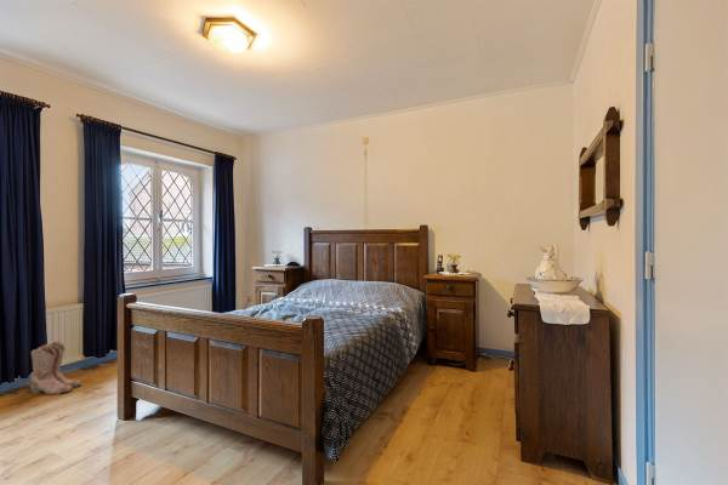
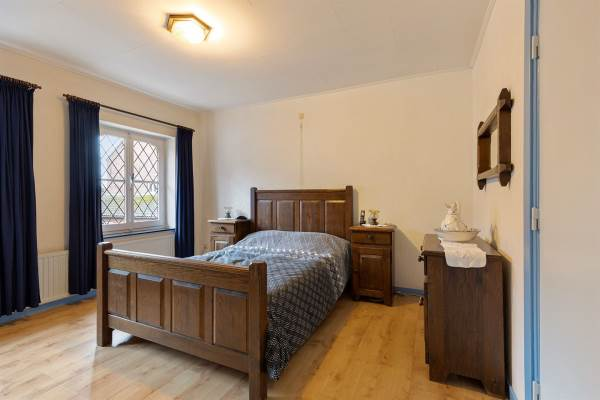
- boots [29,340,83,395]
